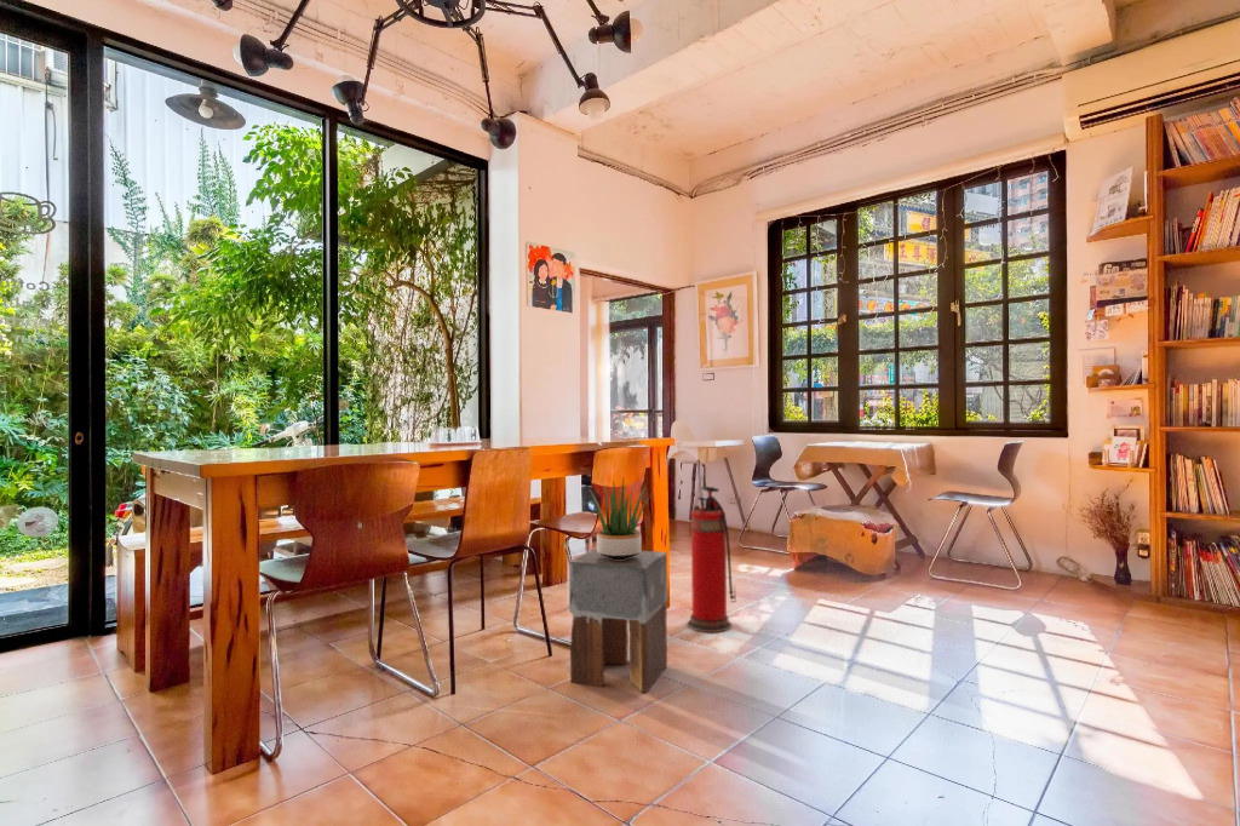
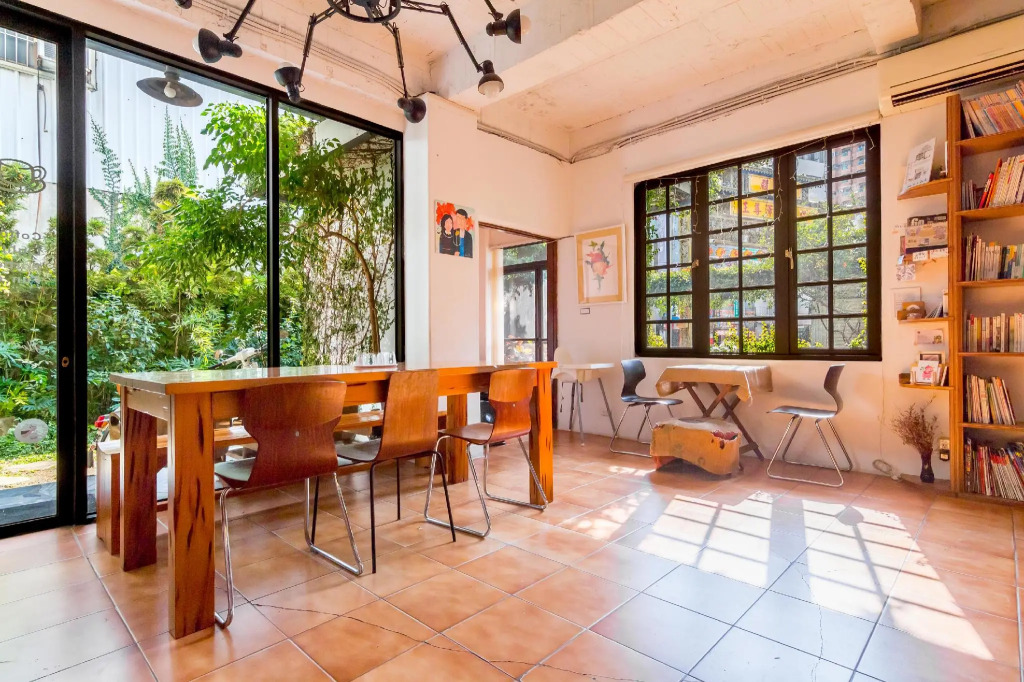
- fire extinguisher [685,486,737,633]
- potted plant [587,477,653,560]
- stool [568,546,668,694]
